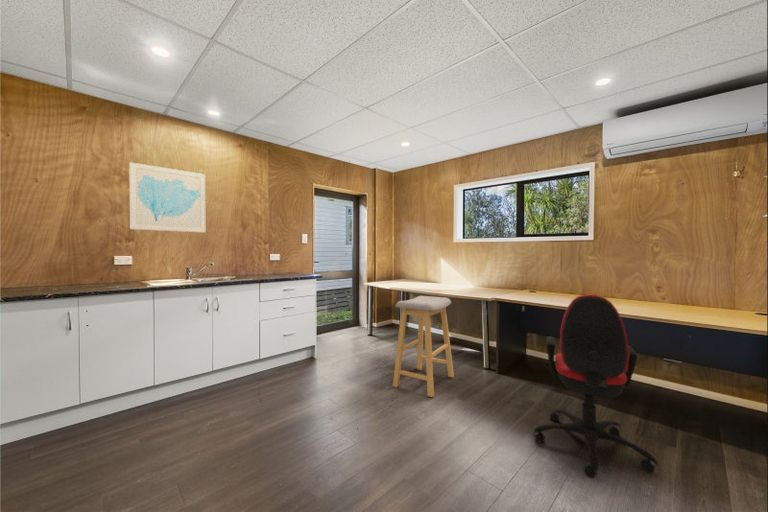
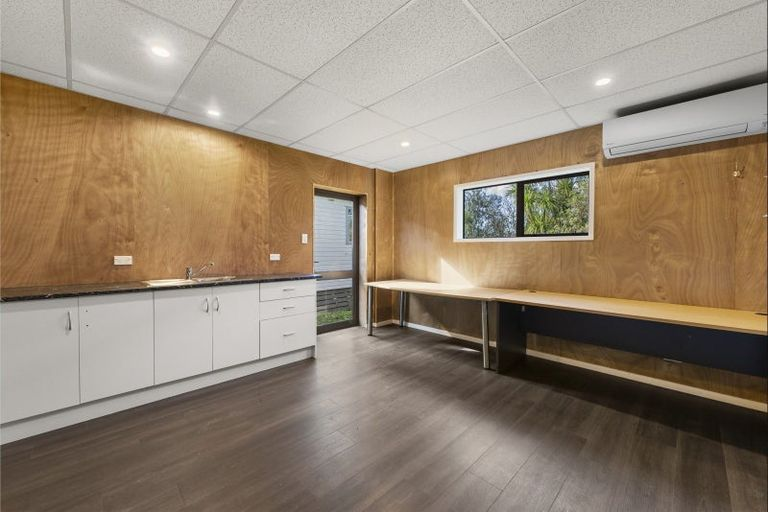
- office chair [533,294,659,479]
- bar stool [392,295,455,398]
- wall art [128,161,207,233]
